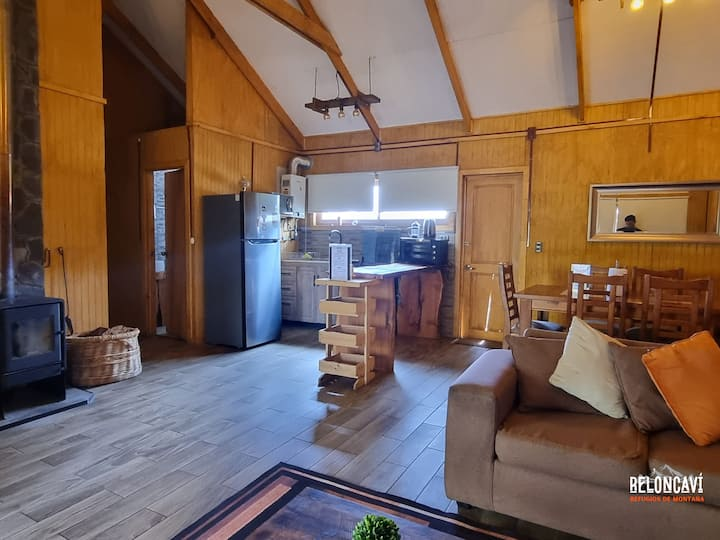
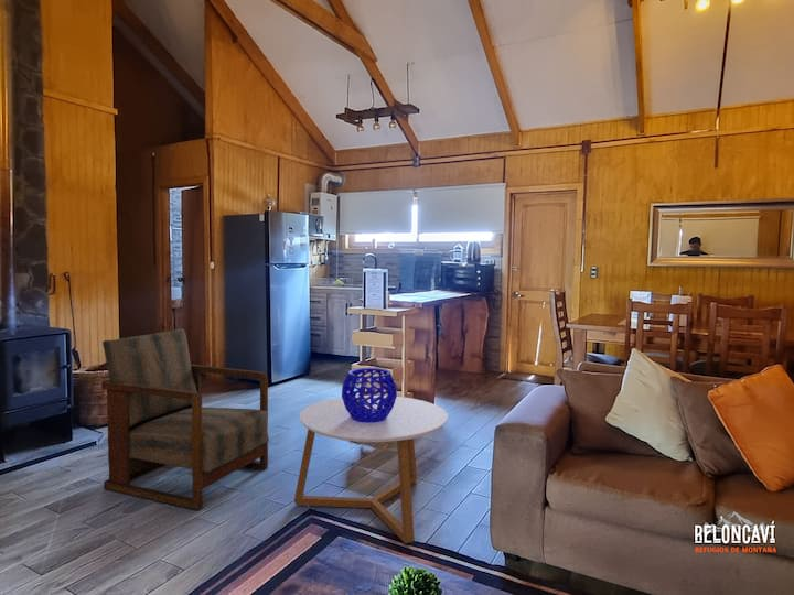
+ decorative bowl [341,367,398,423]
+ armchair [100,327,270,510]
+ coffee table [293,394,449,544]
